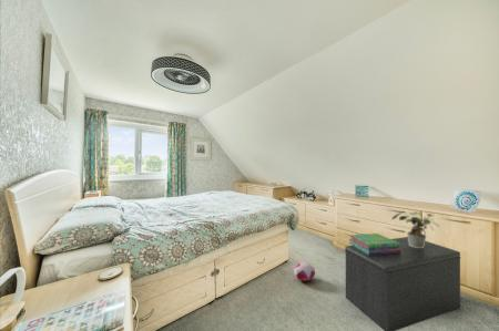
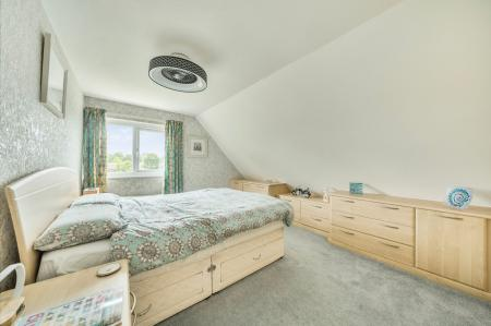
- stack of books [348,232,401,255]
- bench [344,236,461,331]
- plush toy [293,261,316,282]
- potted plant [390,210,441,248]
